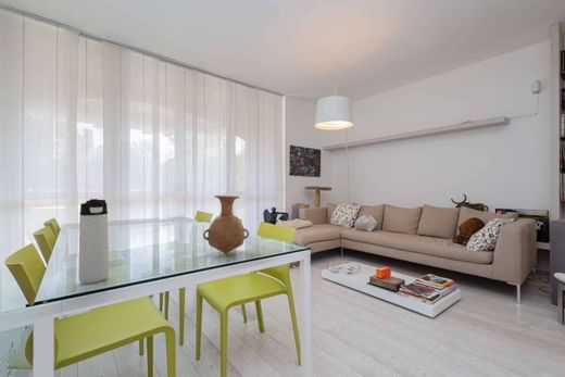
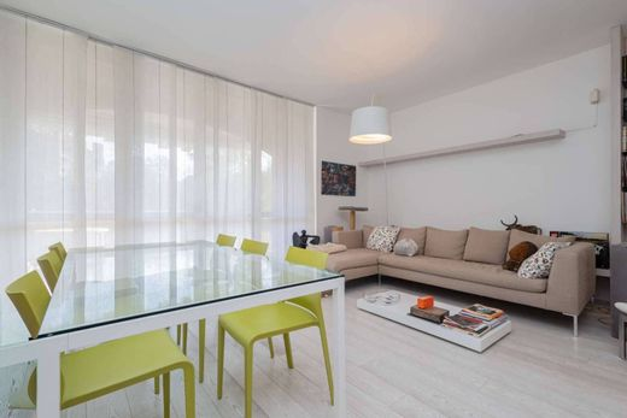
- vase [202,194,250,254]
- thermos bottle [77,198,110,285]
